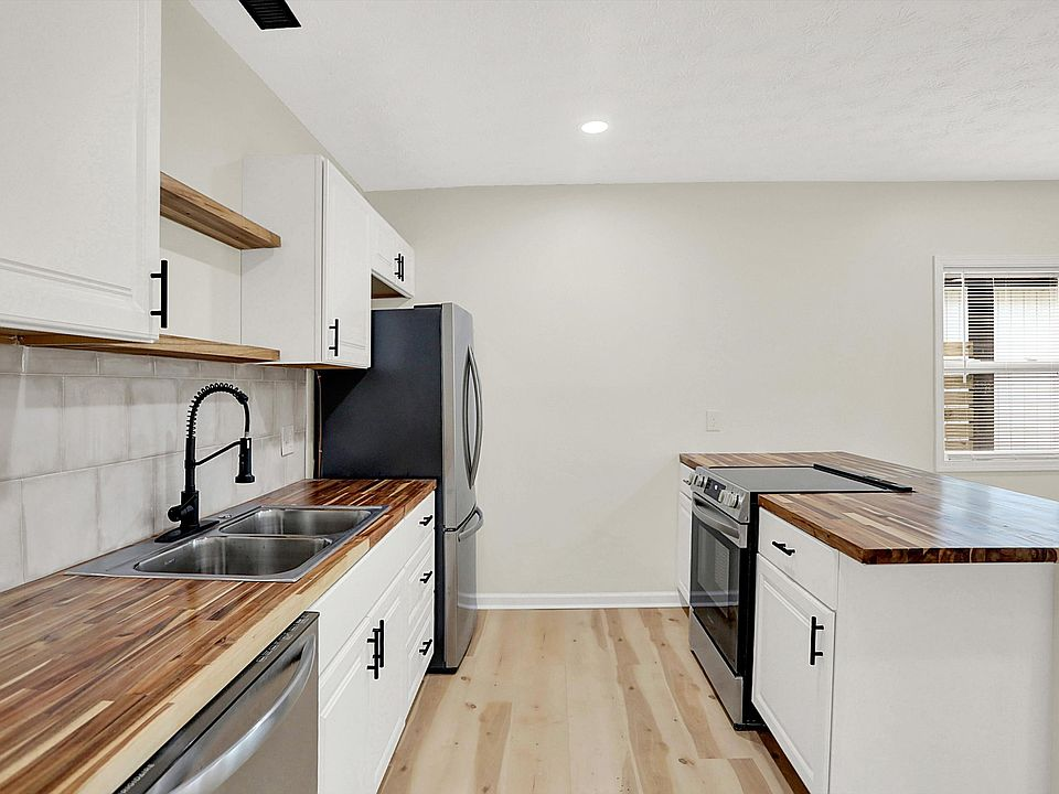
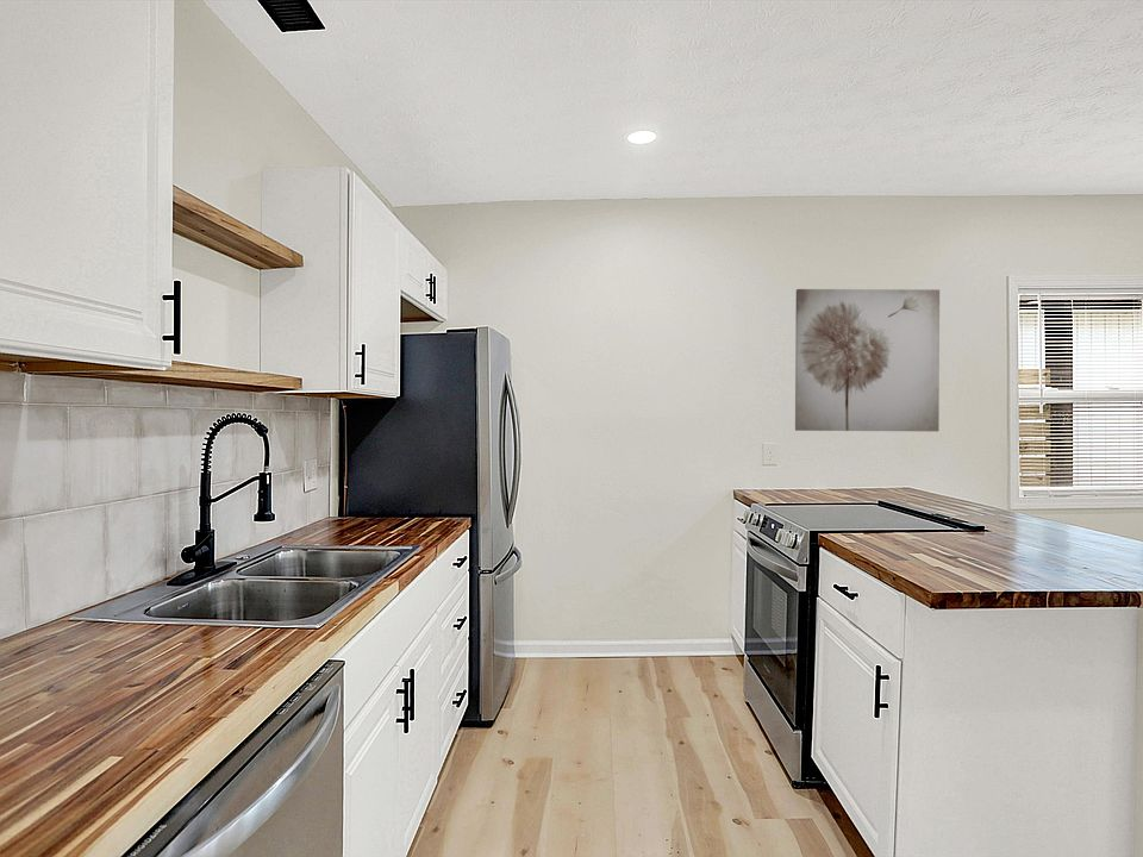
+ wall art [794,288,941,432]
